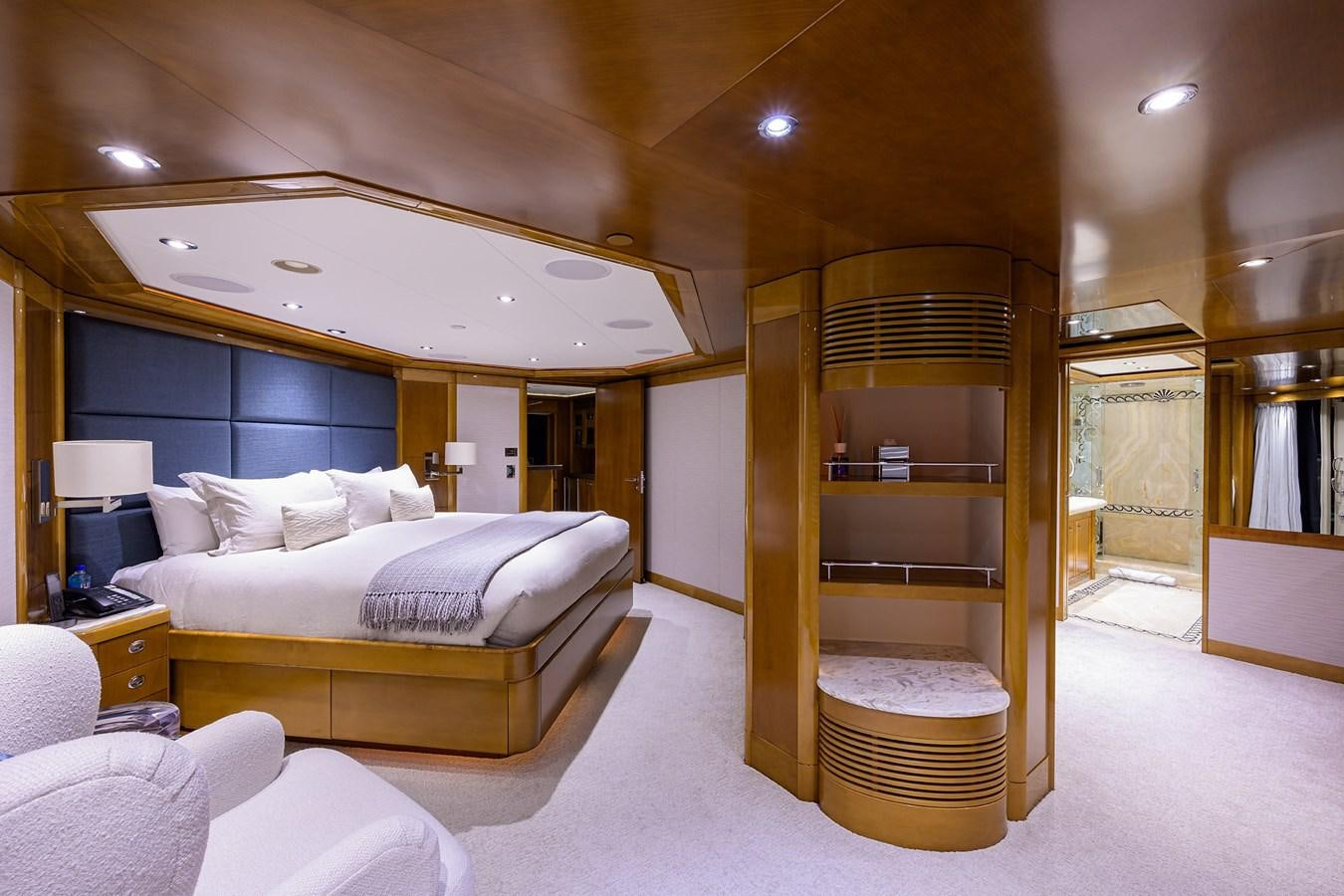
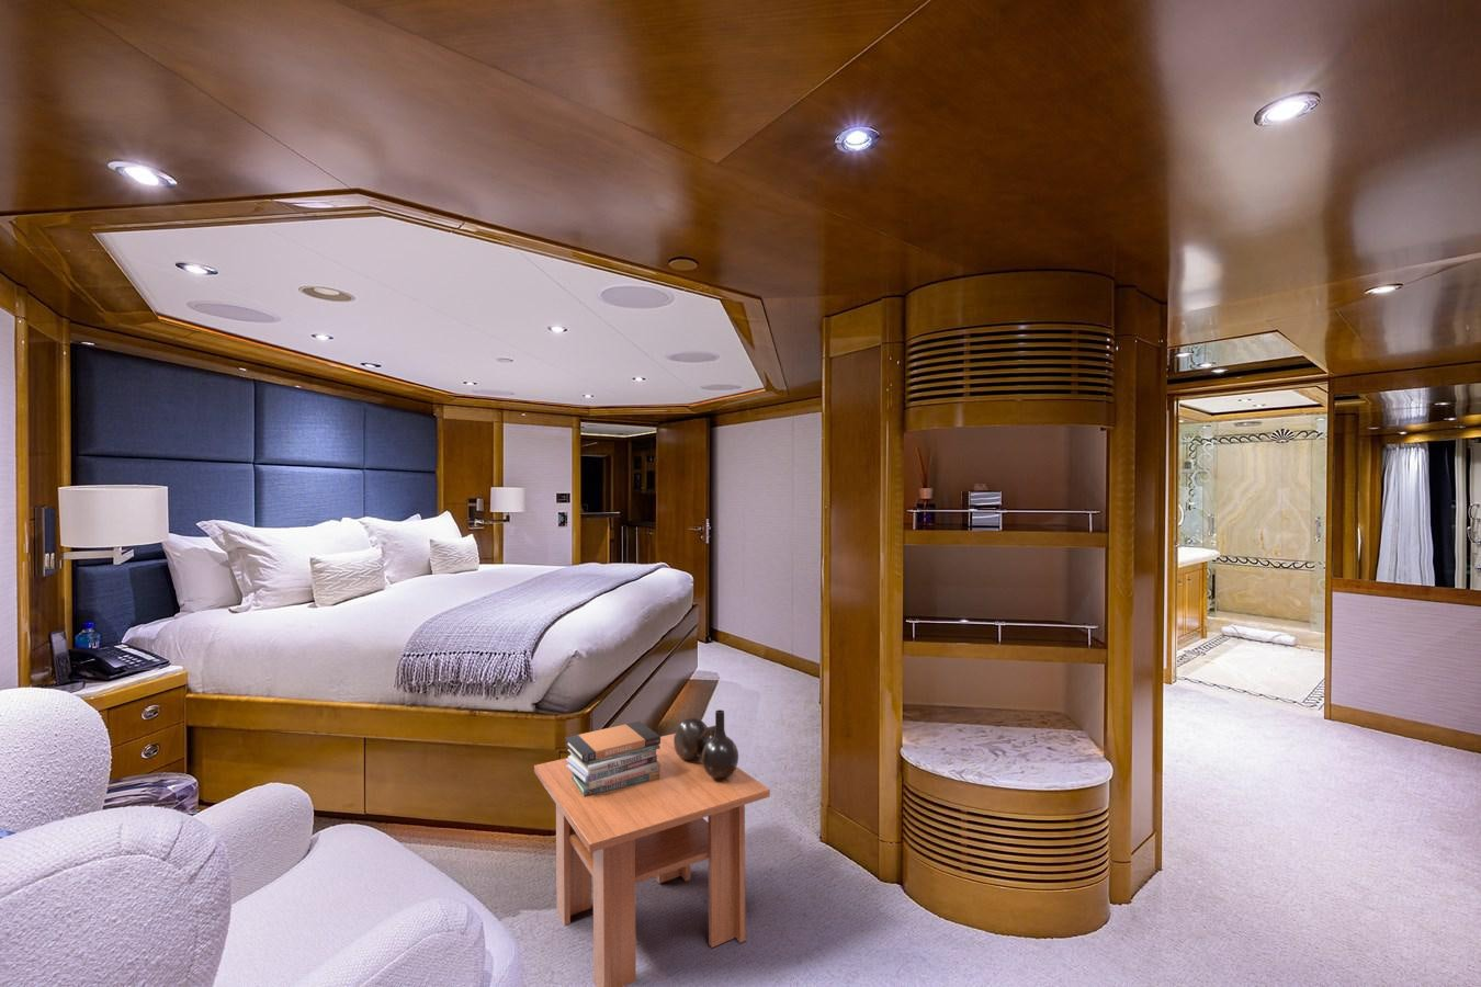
+ decorative vase [673,708,739,780]
+ book stack [564,720,661,798]
+ coffee table [533,733,771,987]
